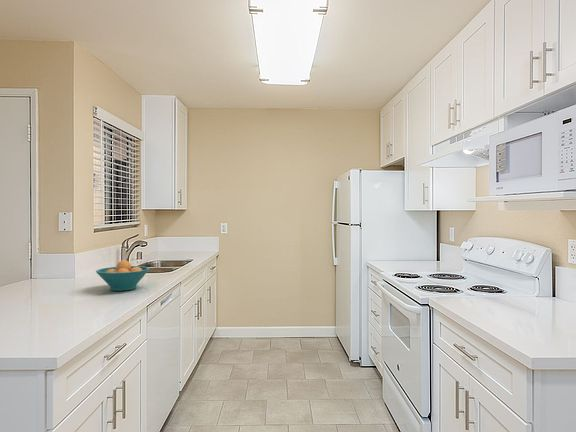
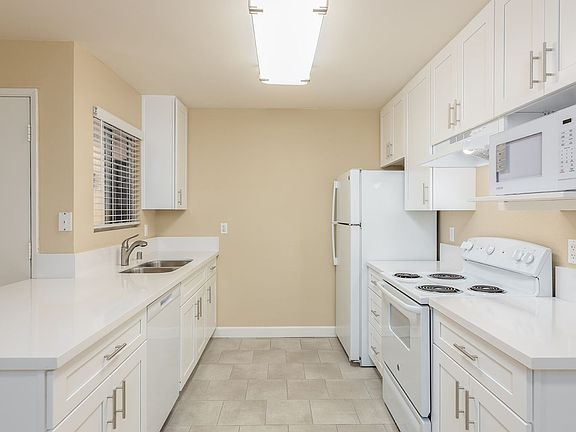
- fruit bowl [95,259,151,292]
